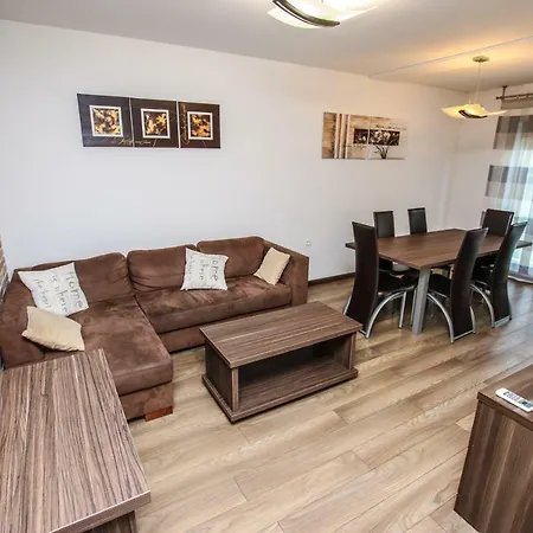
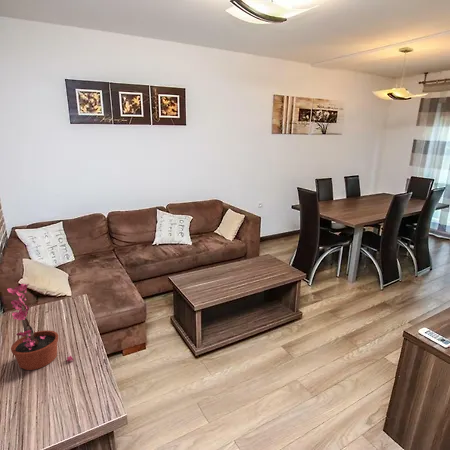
+ potted plant [6,283,75,371]
